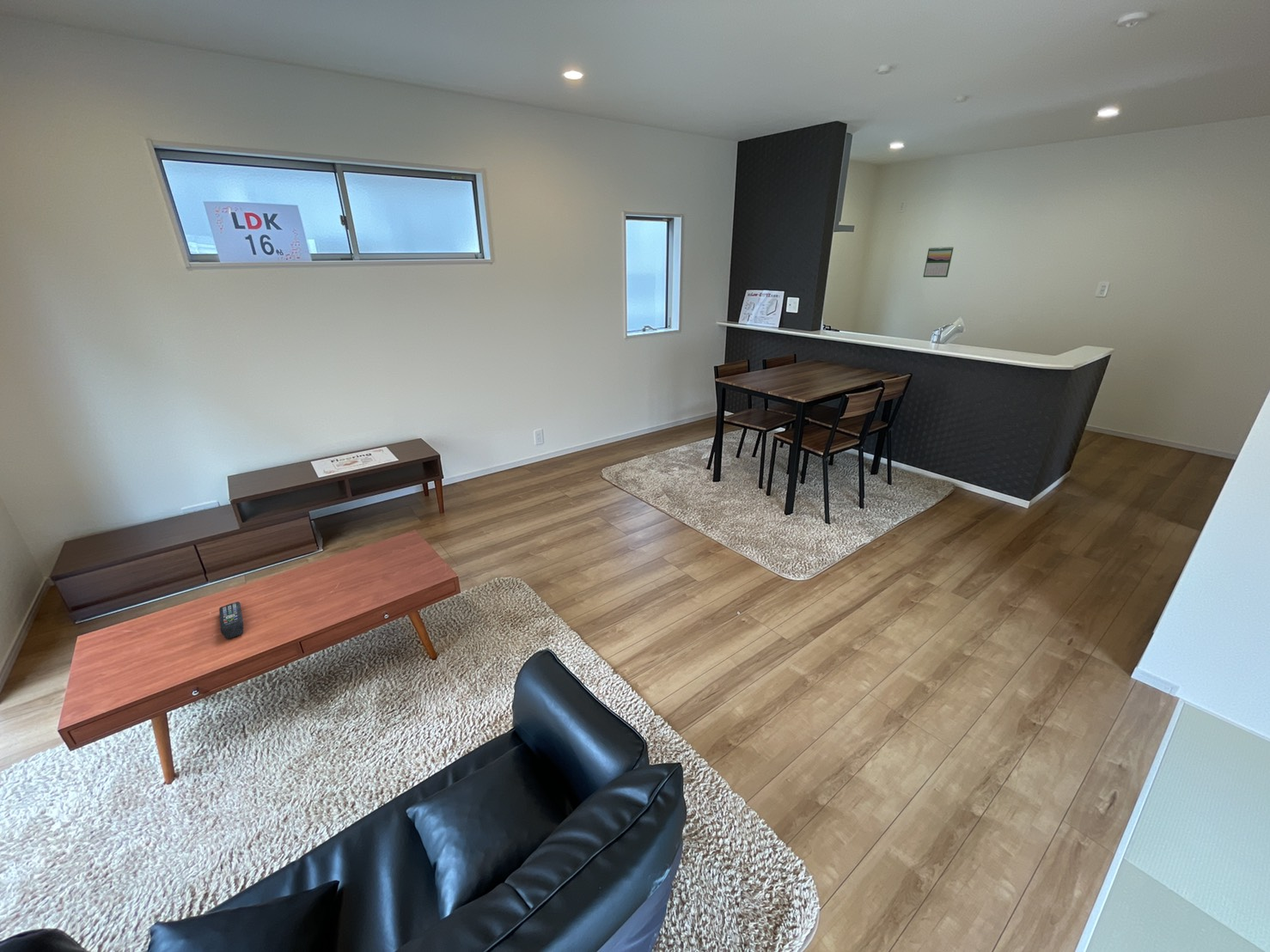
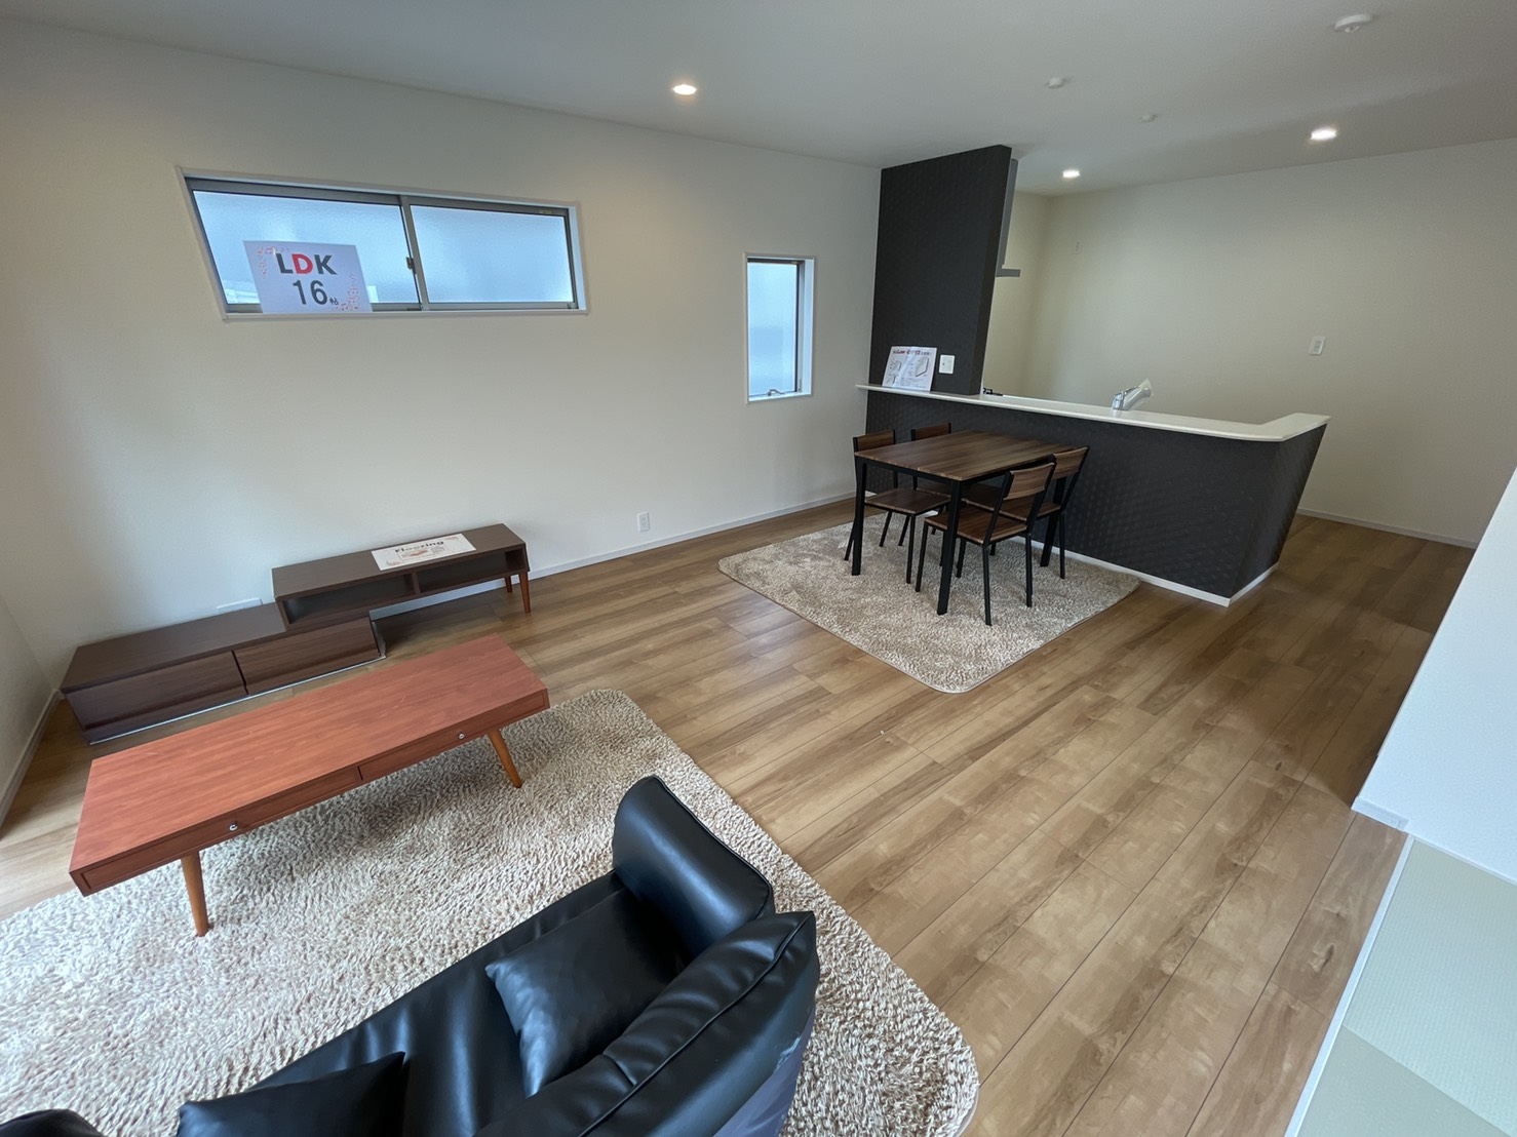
- calendar [922,246,955,278]
- remote control [218,601,244,640]
